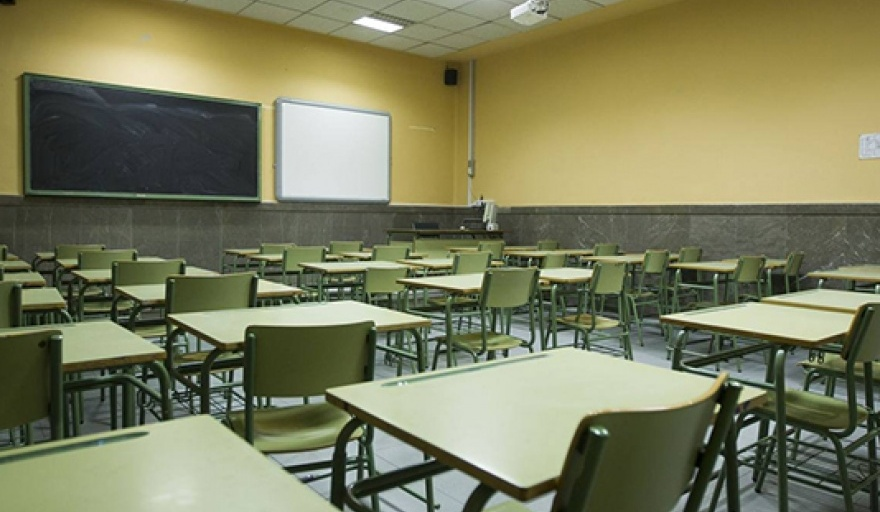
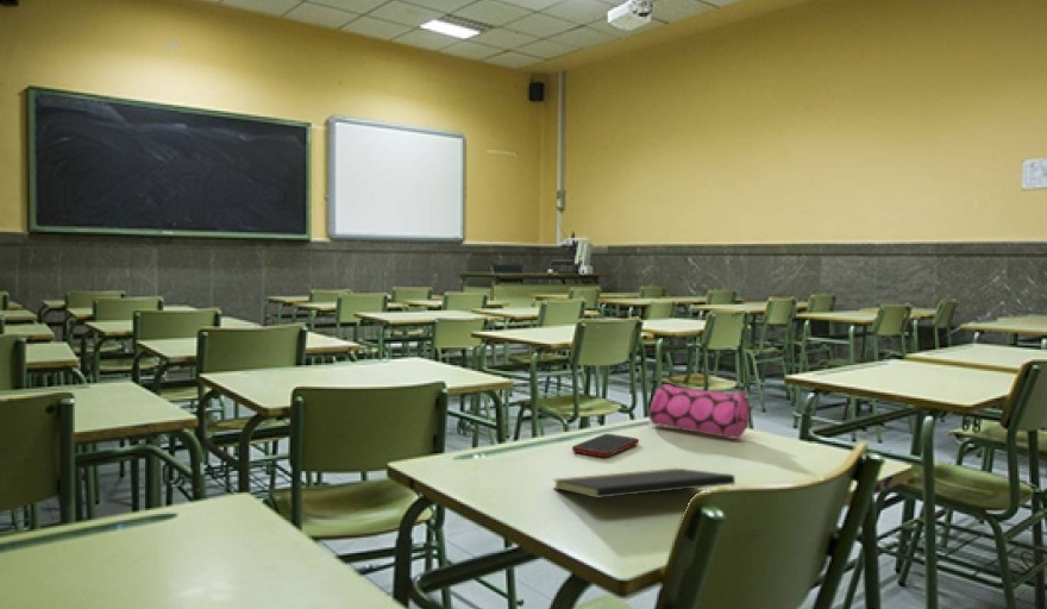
+ notepad [552,467,736,500]
+ cell phone [571,433,640,458]
+ pencil case [647,383,754,440]
